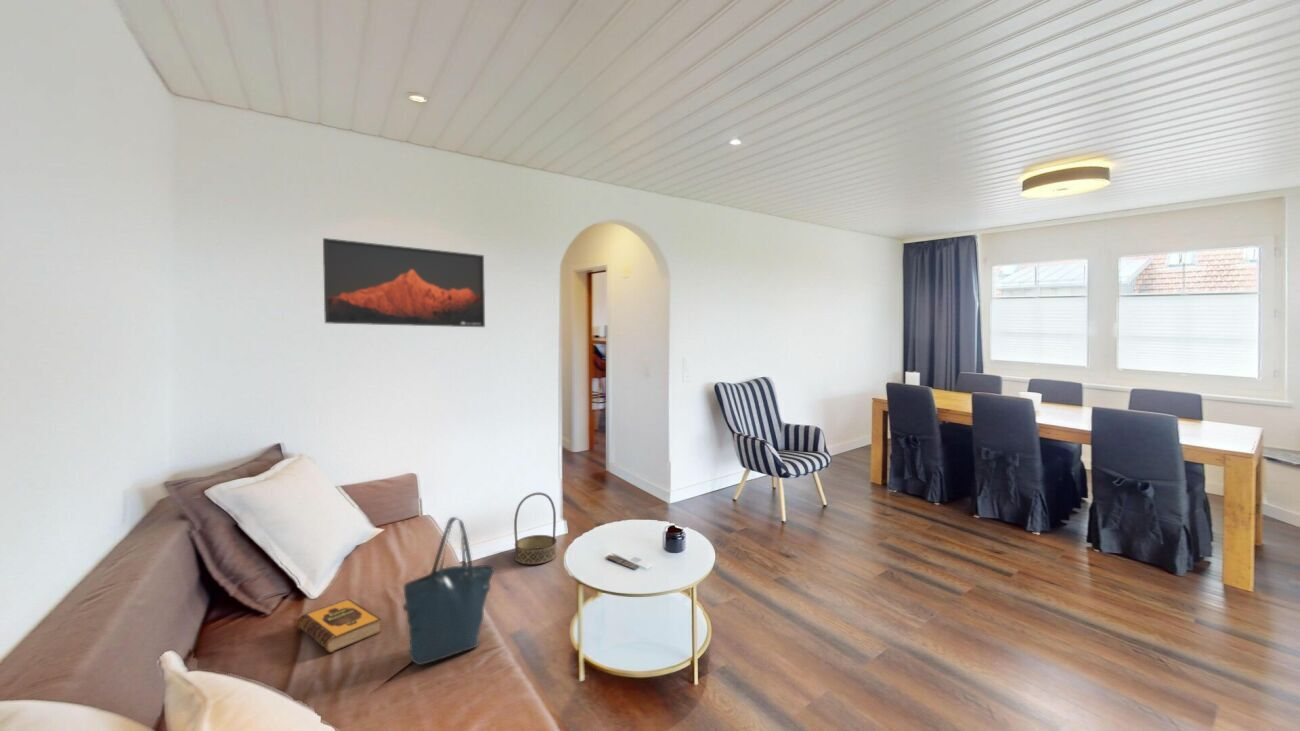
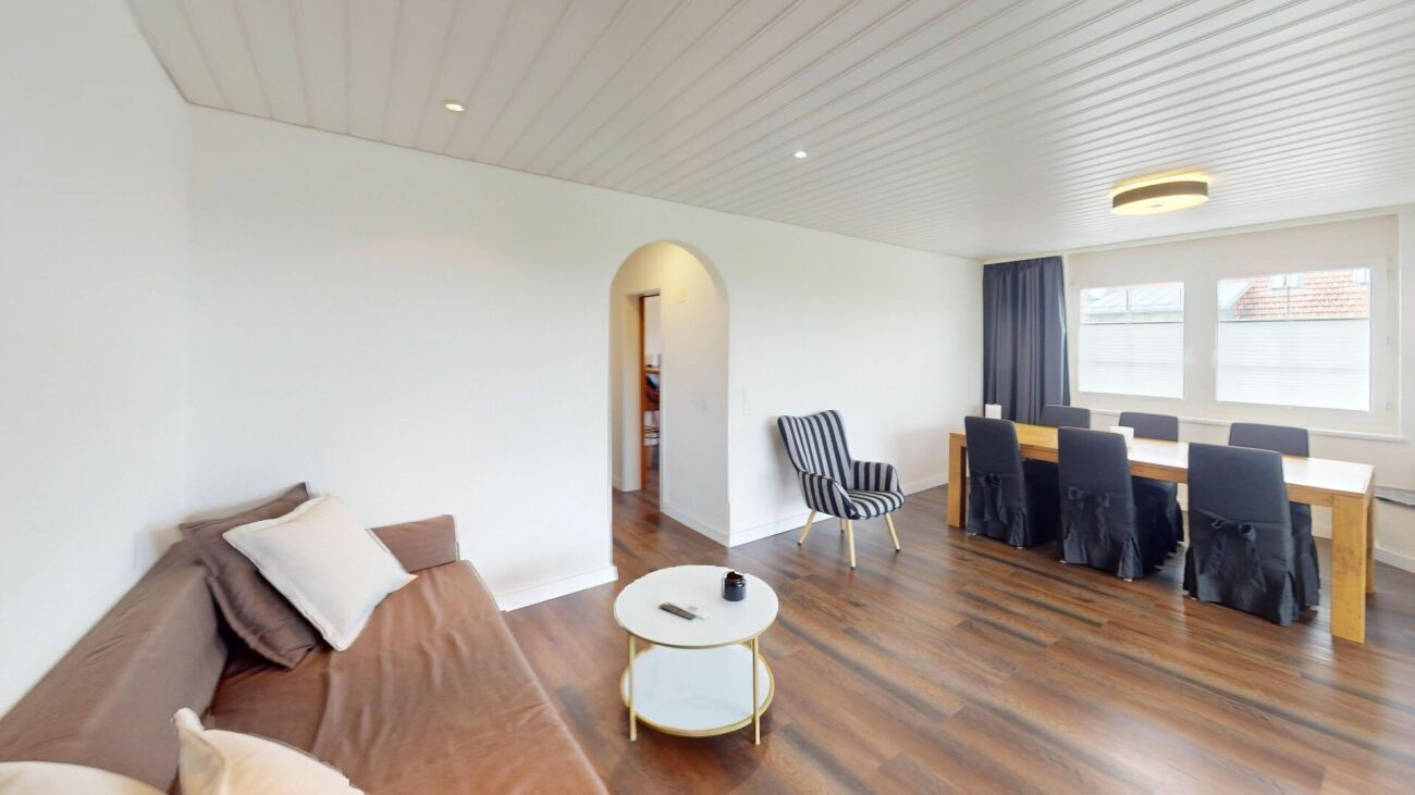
- tote bag [402,516,496,666]
- hardback book [296,598,382,654]
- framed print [322,237,486,328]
- basket [513,491,558,566]
